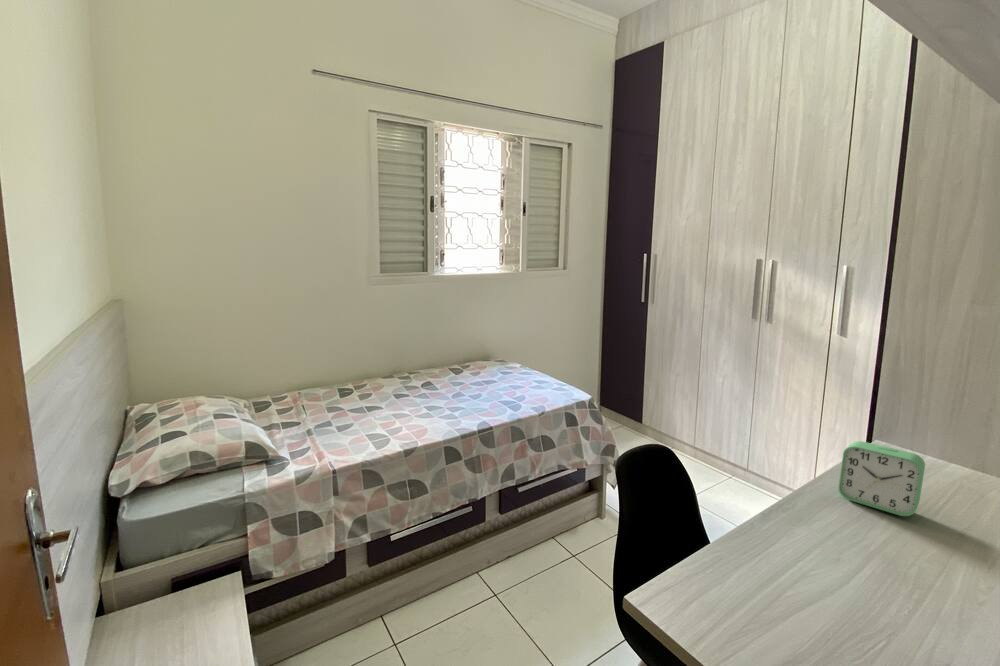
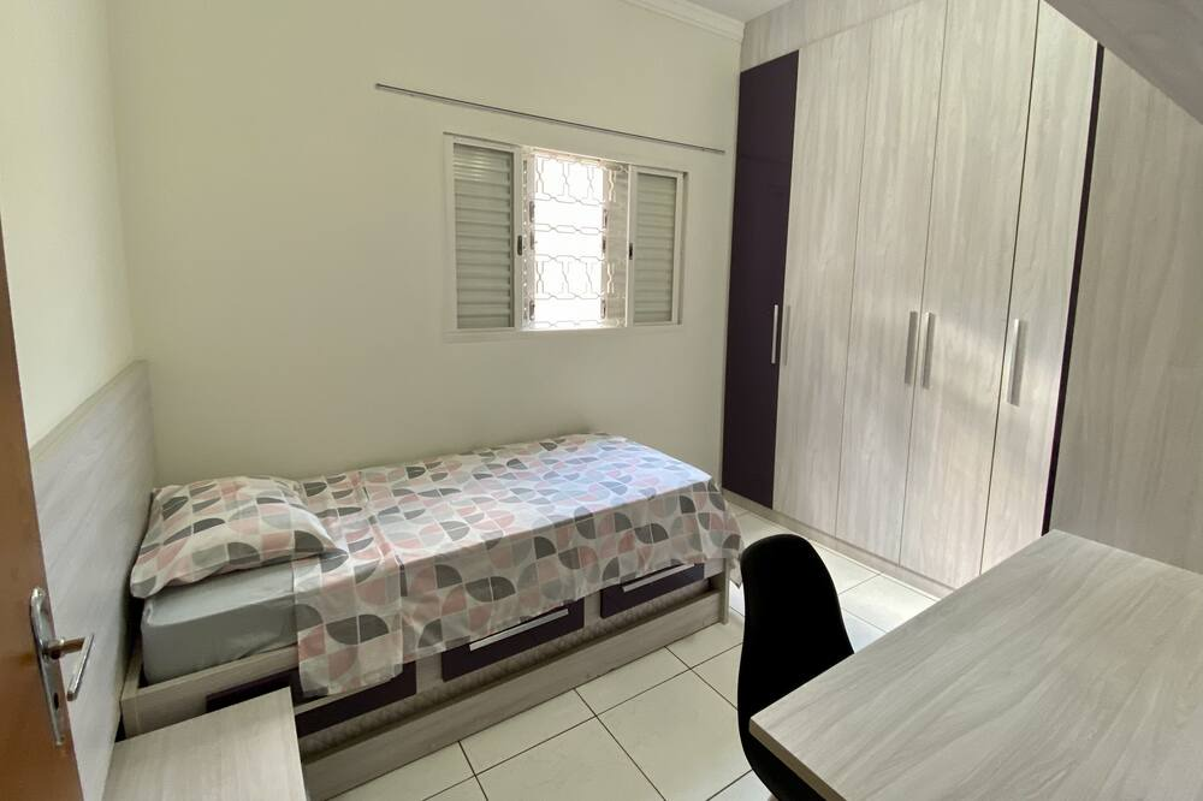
- alarm clock [837,440,926,517]
